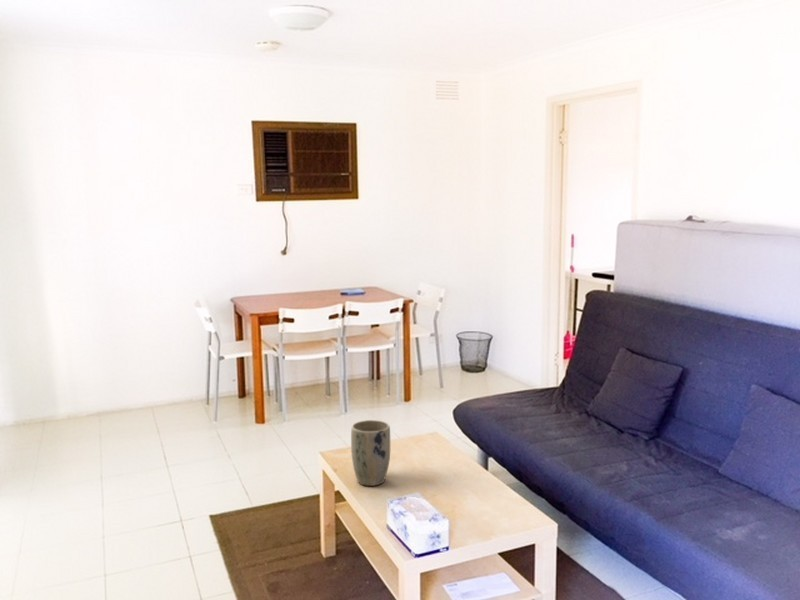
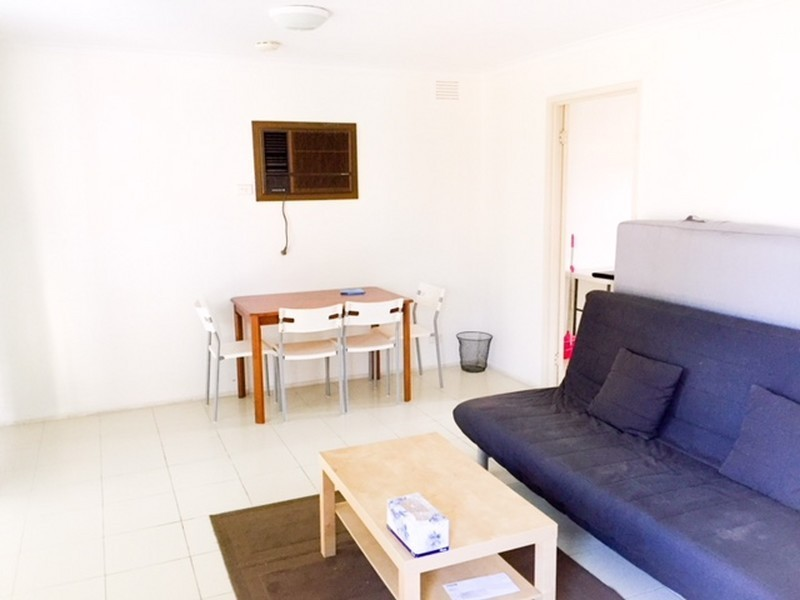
- plant pot [350,419,391,487]
